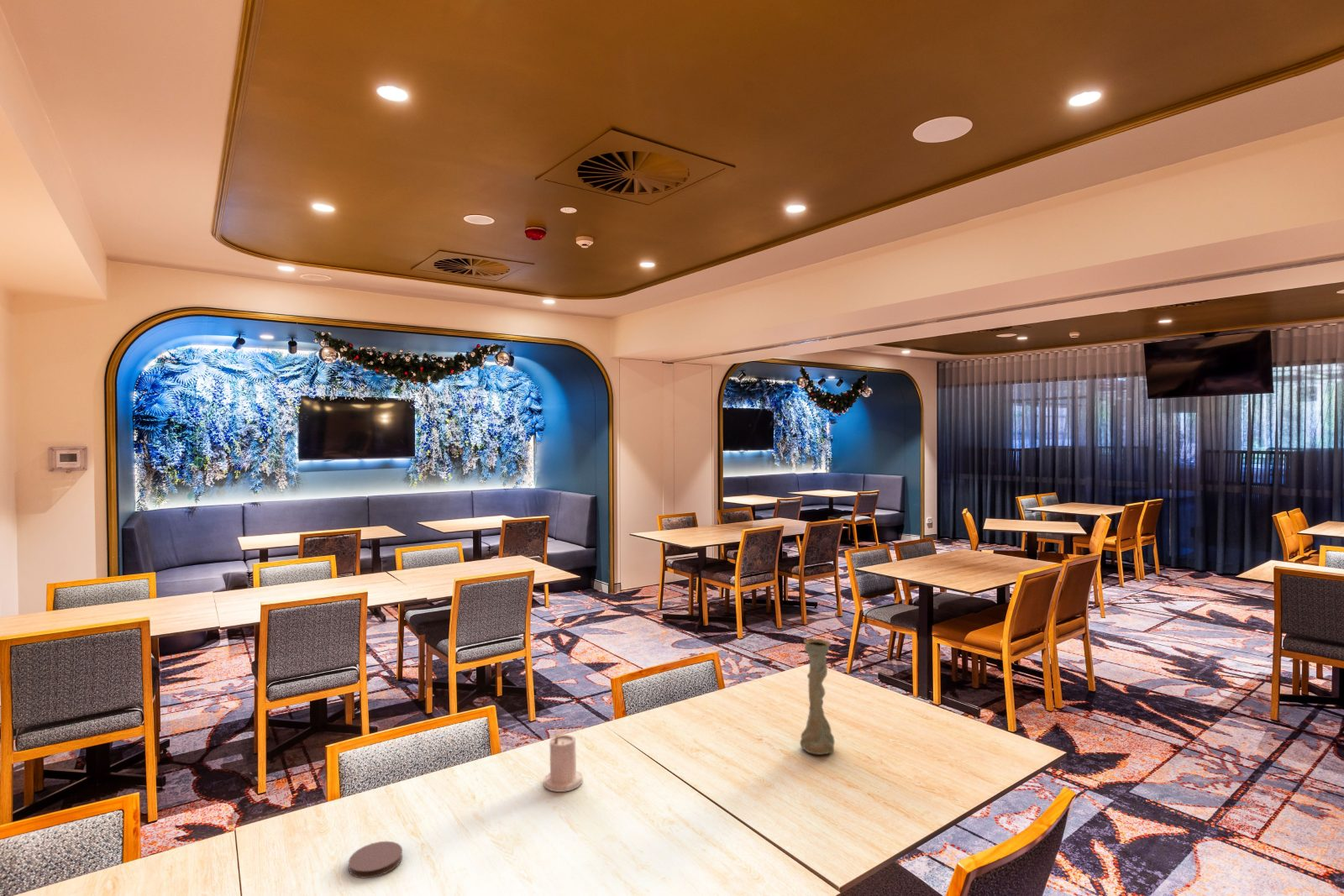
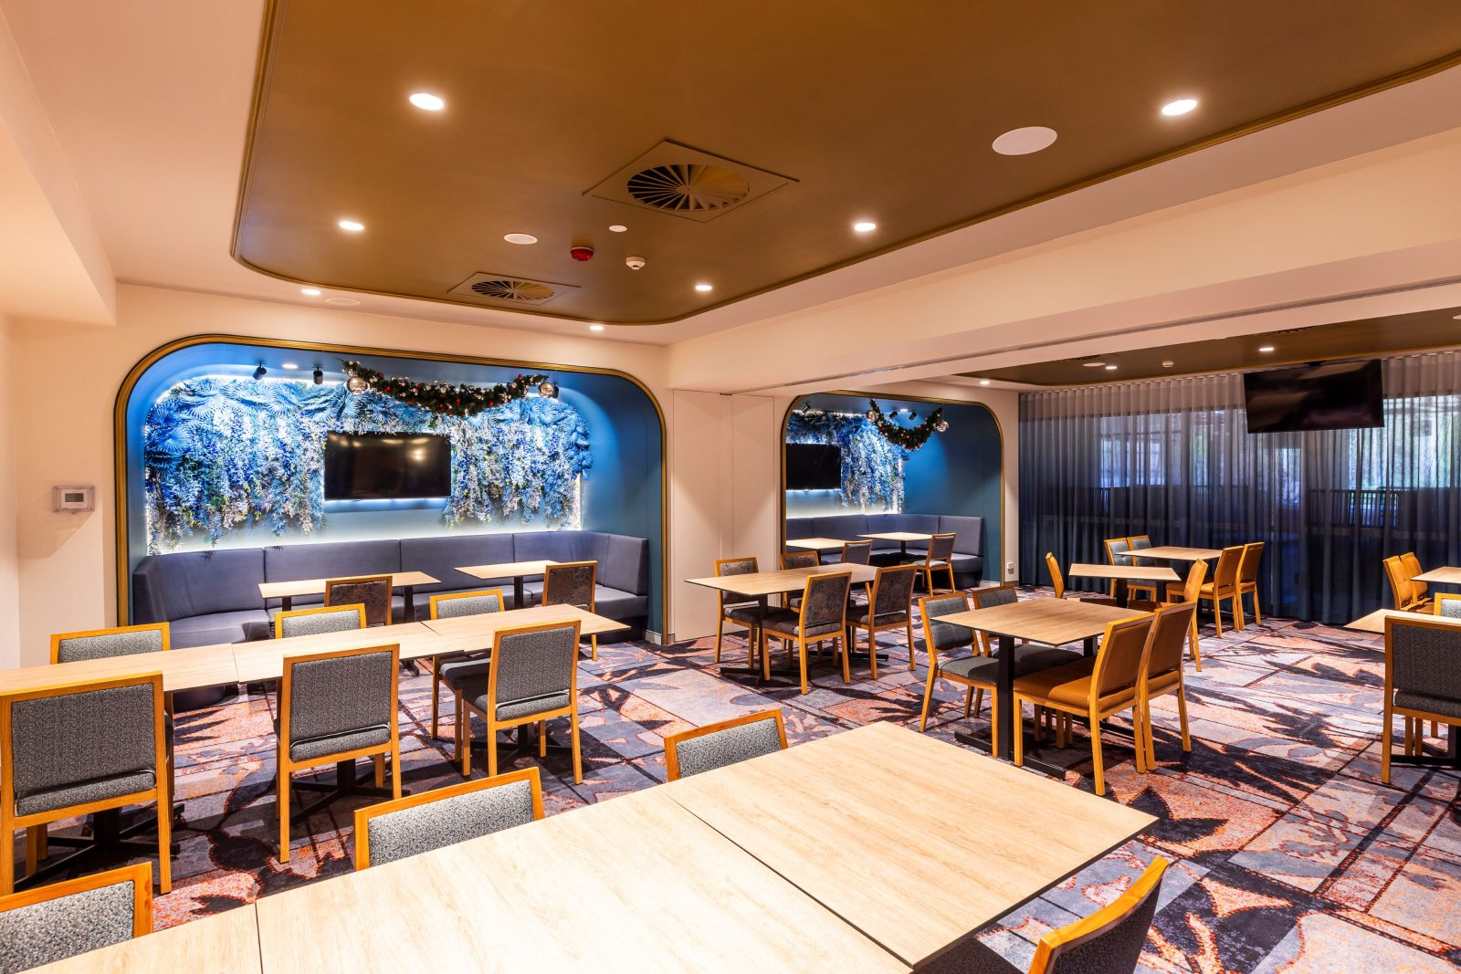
- coaster [348,841,403,879]
- candle [543,734,584,793]
- vase [799,637,835,756]
